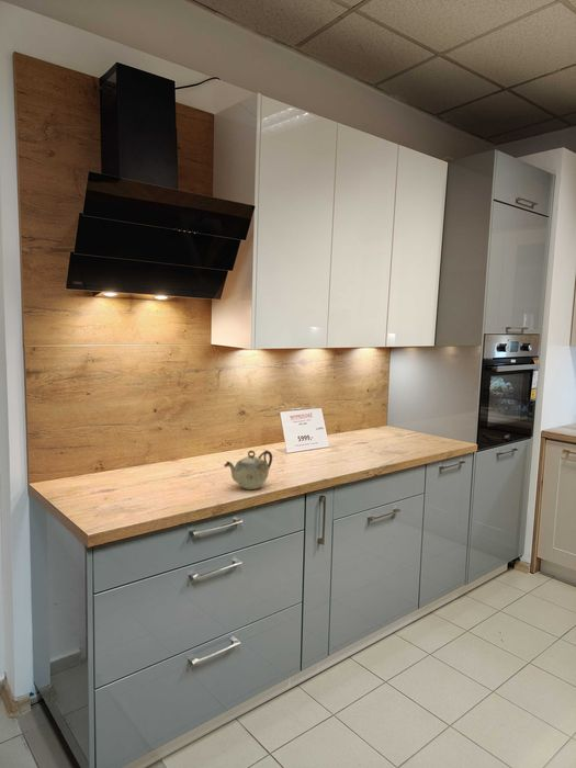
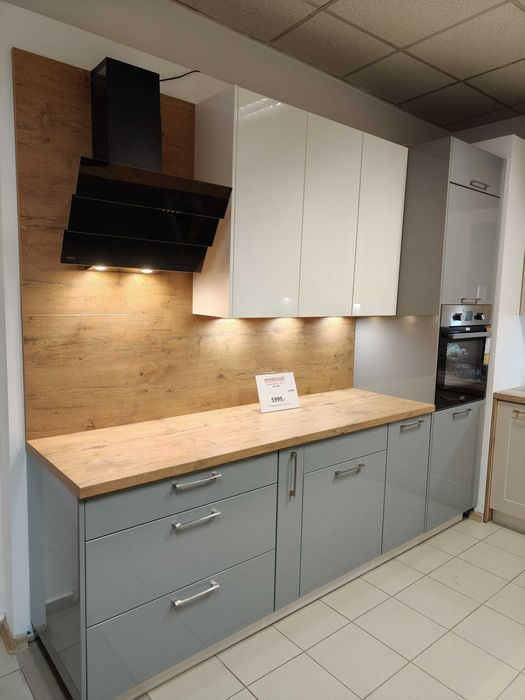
- teapot [224,449,273,490]
